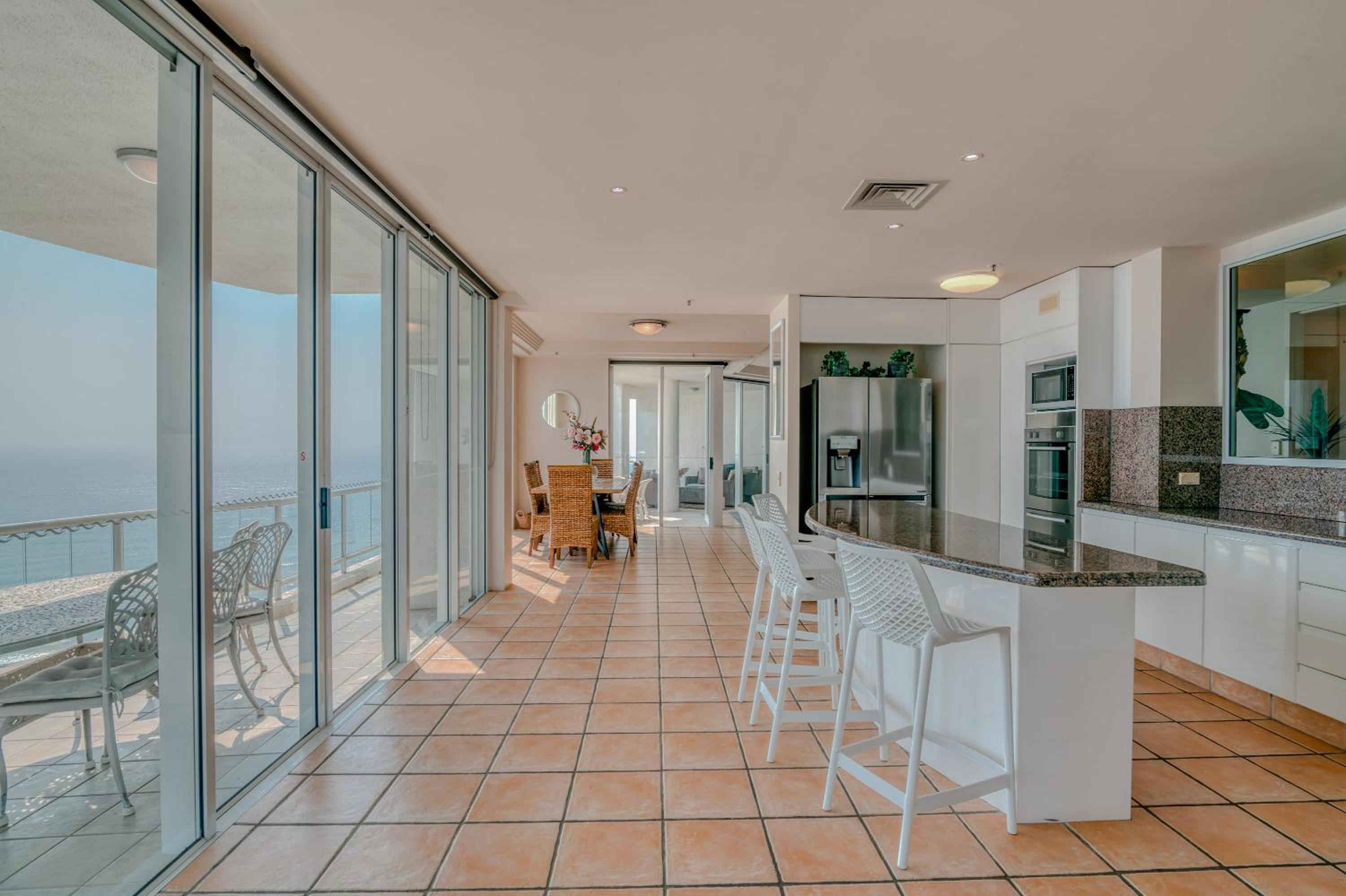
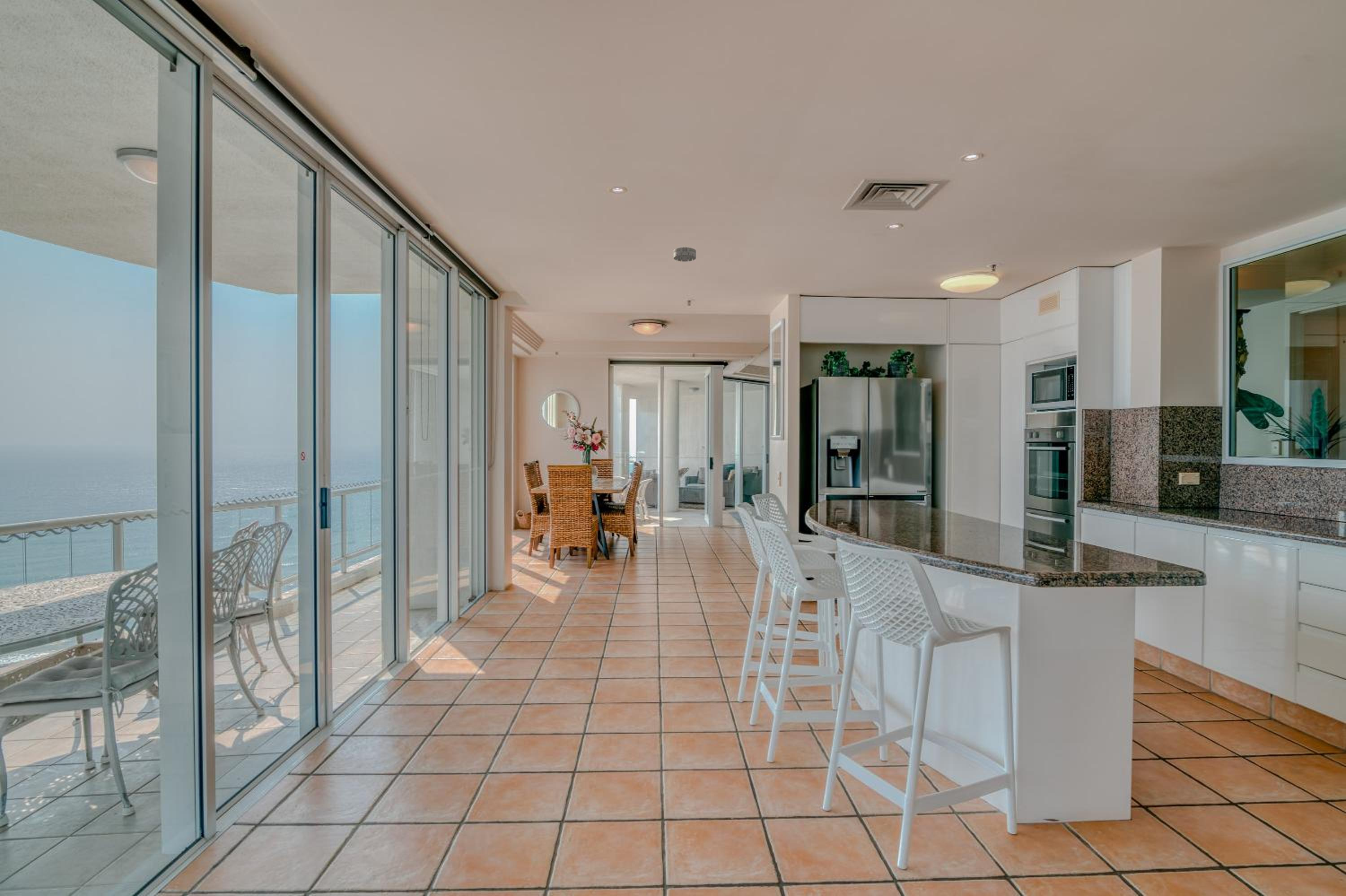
+ smoke detector [673,247,696,262]
